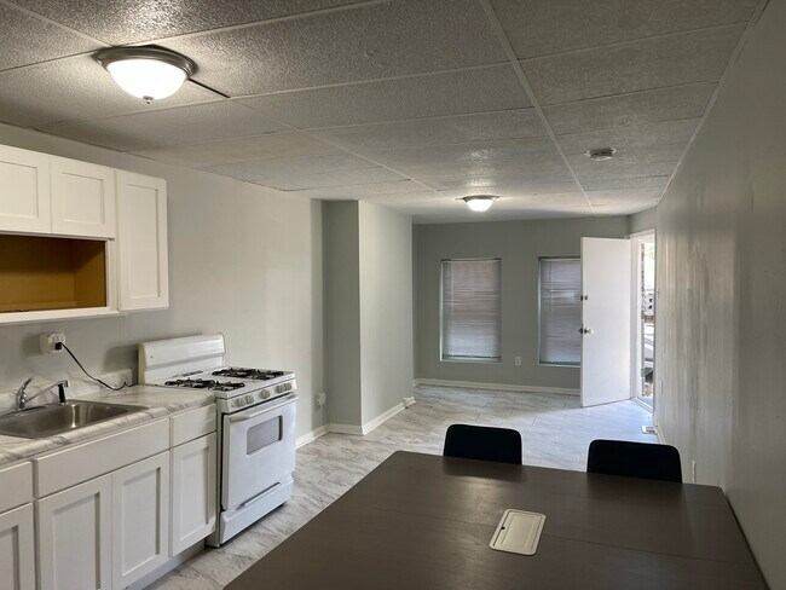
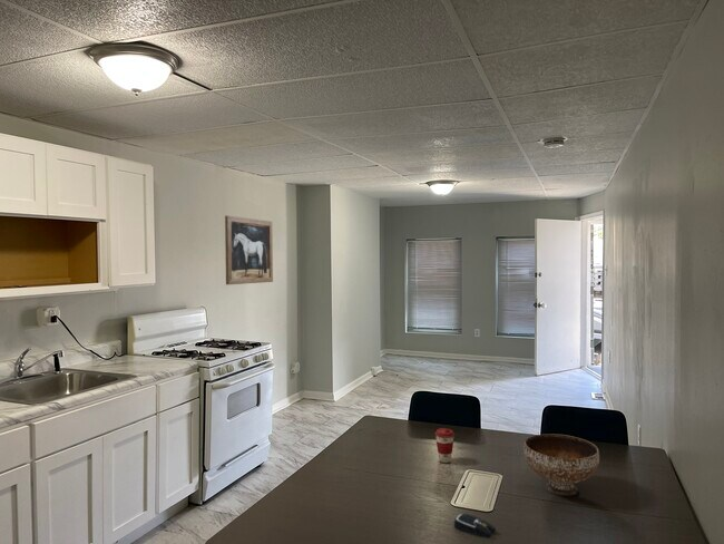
+ coffee cup [434,427,456,464]
+ computer mouse [453,513,497,540]
+ wall art [224,215,274,285]
+ bowl [522,434,600,496]
